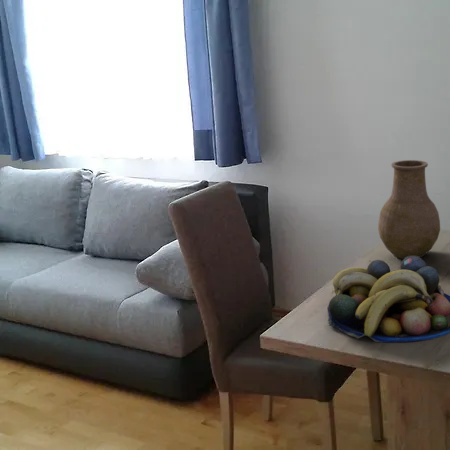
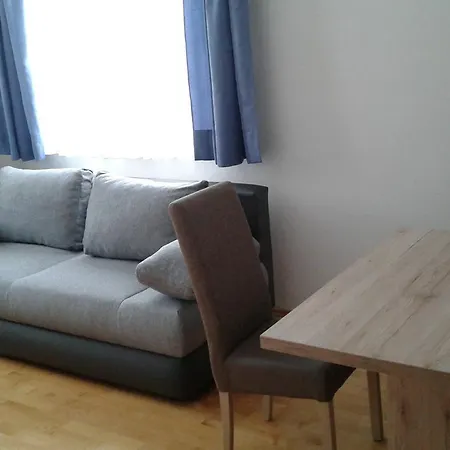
- vase [377,159,441,260]
- fruit bowl [326,256,450,343]
